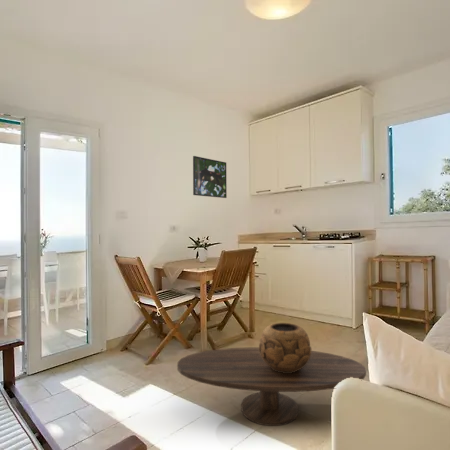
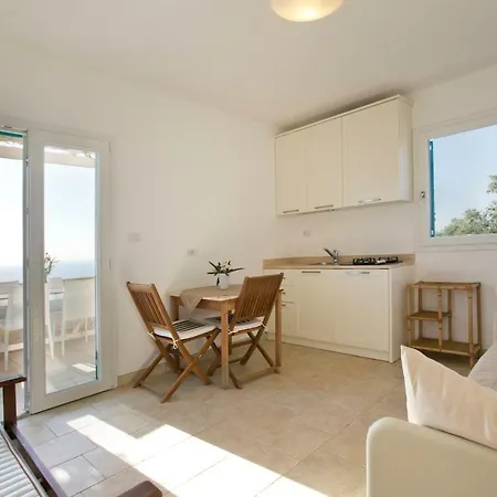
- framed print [192,155,228,199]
- coffee table [176,346,367,427]
- decorative bowl [258,322,312,373]
